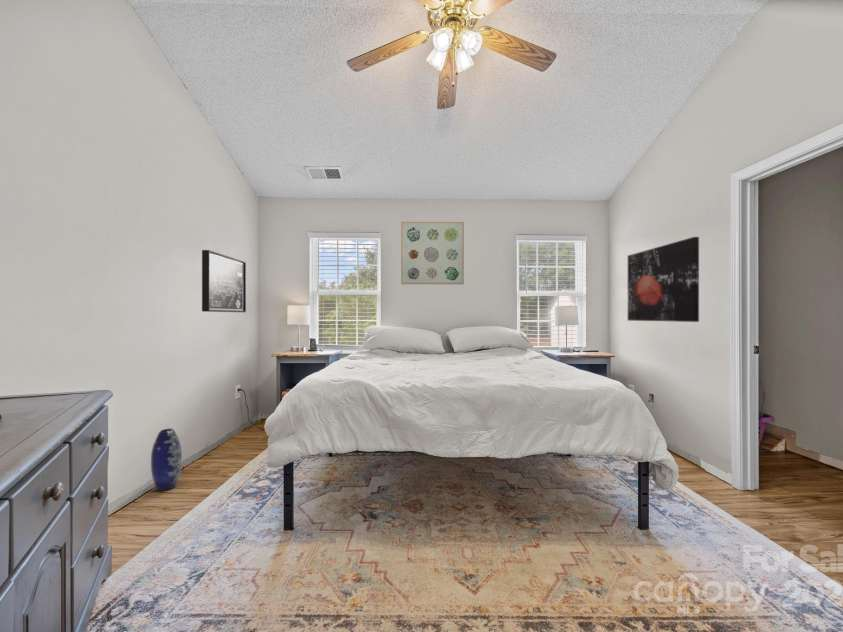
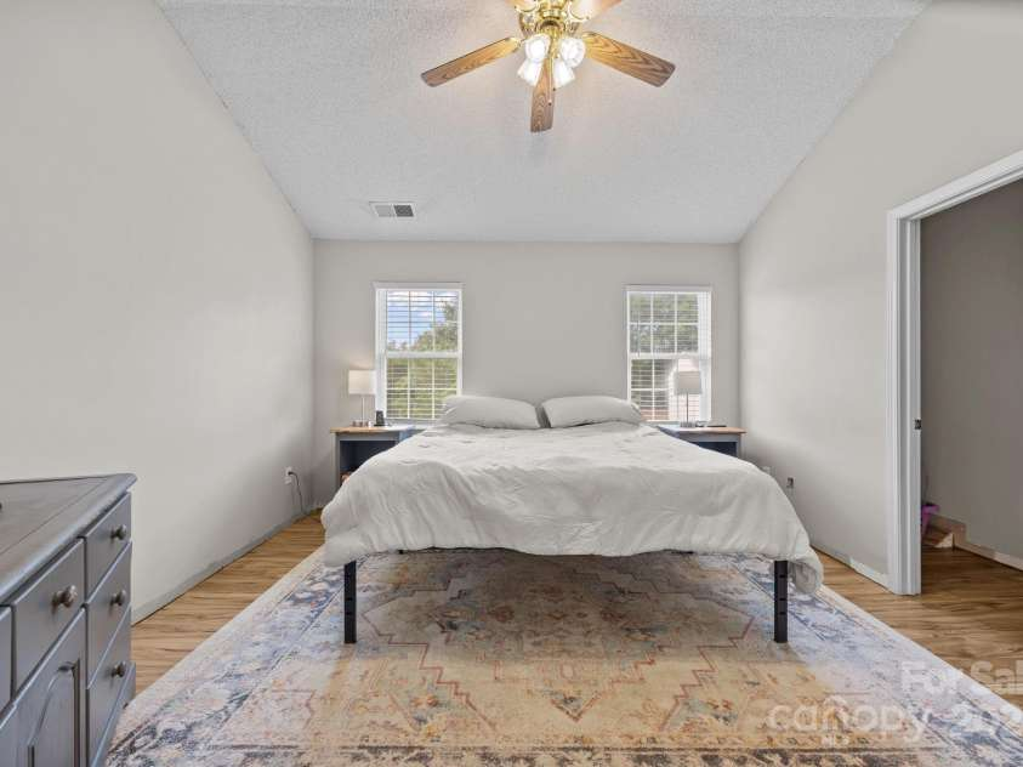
- wall art [400,221,465,285]
- wall art [627,236,700,323]
- wall art [201,249,247,313]
- vase [150,428,183,492]
